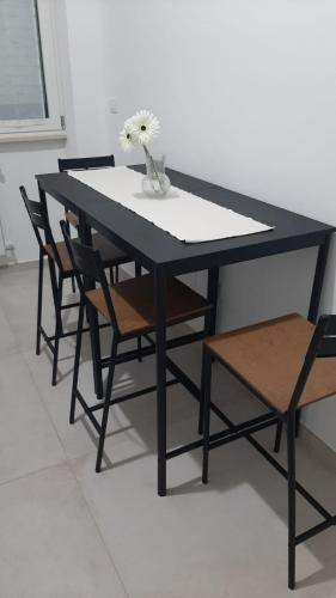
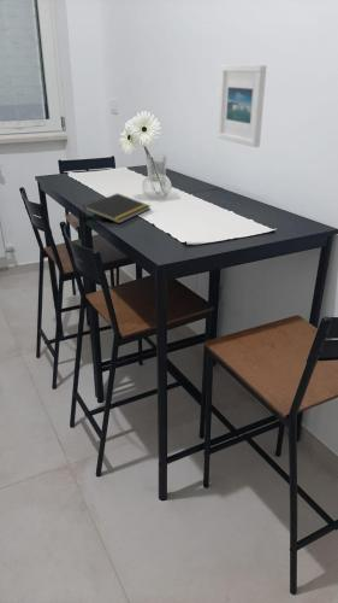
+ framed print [218,64,267,148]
+ notepad [82,192,152,224]
